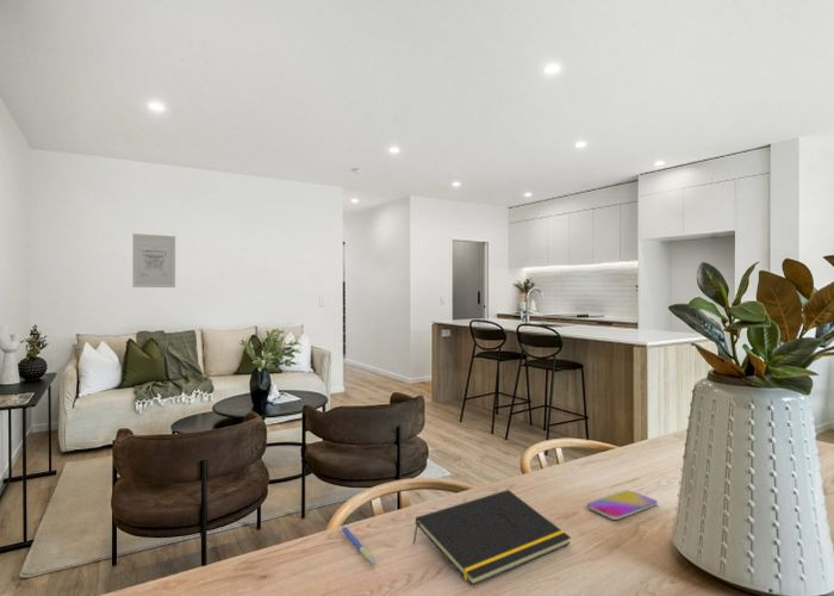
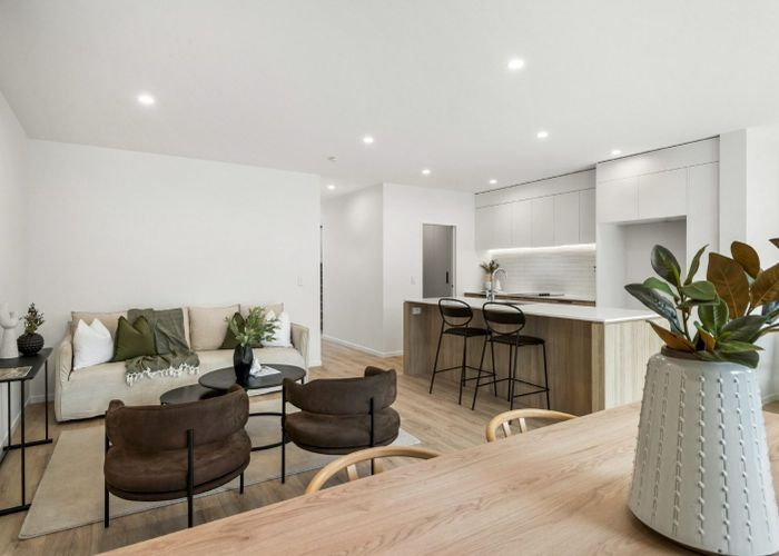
- pen [340,524,376,566]
- smartphone [586,490,659,521]
- wall art [131,232,176,288]
- notepad [412,489,572,586]
